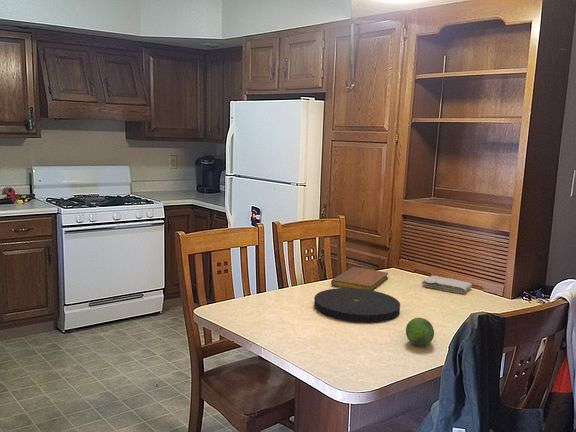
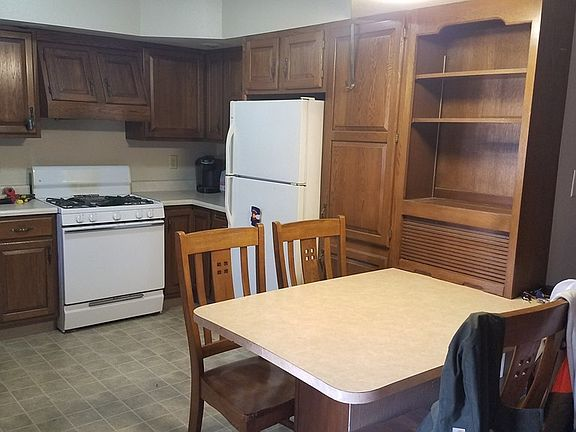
- fruit [405,317,435,347]
- plate [313,287,401,324]
- washcloth [421,275,473,294]
- notebook [330,266,389,291]
